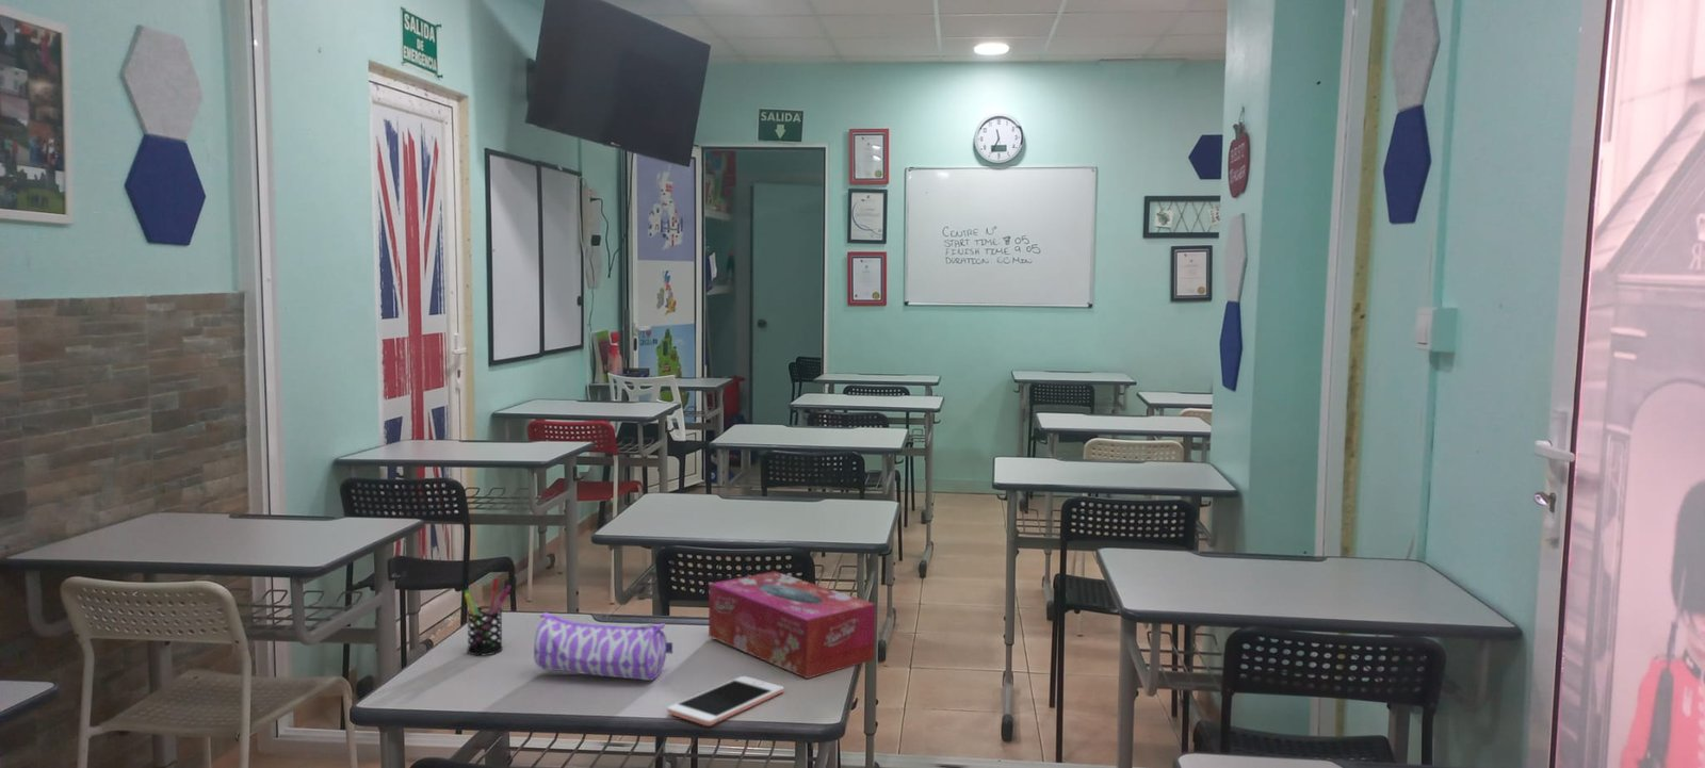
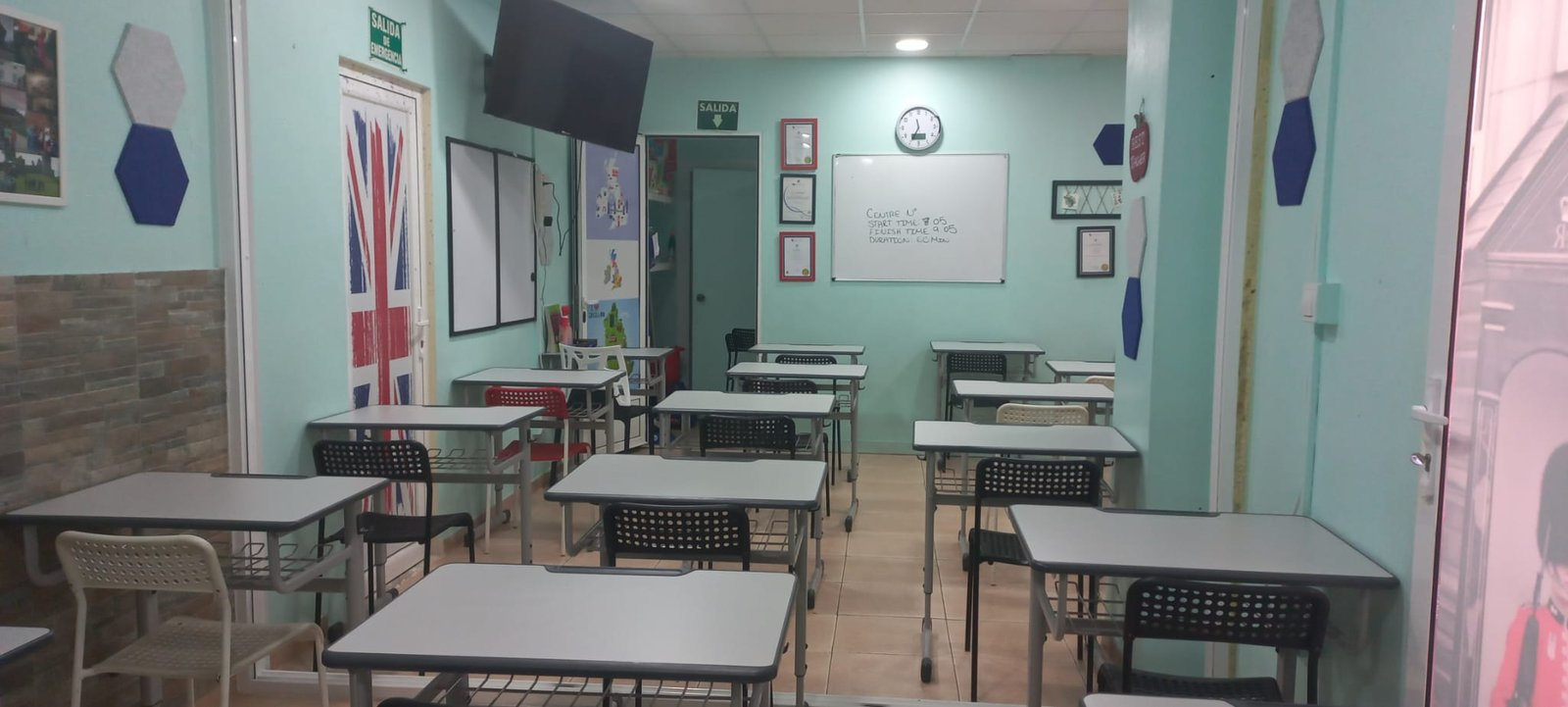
- tissue box [708,571,878,680]
- cell phone [667,676,785,727]
- pencil case [533,612,673,682]
- pen holder [462,577,512,656]
